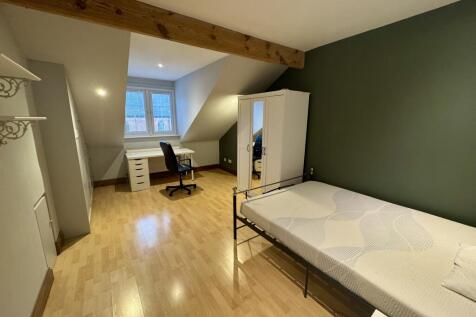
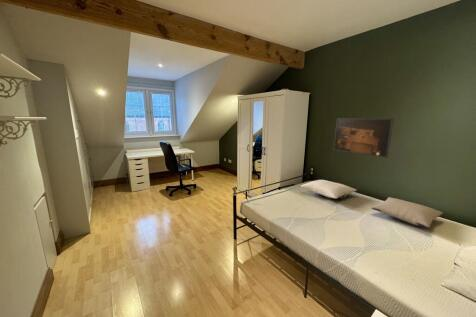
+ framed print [333,117,395,159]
+ pillow [300,179,357,199]
+ pillow [370,196,444,229]
